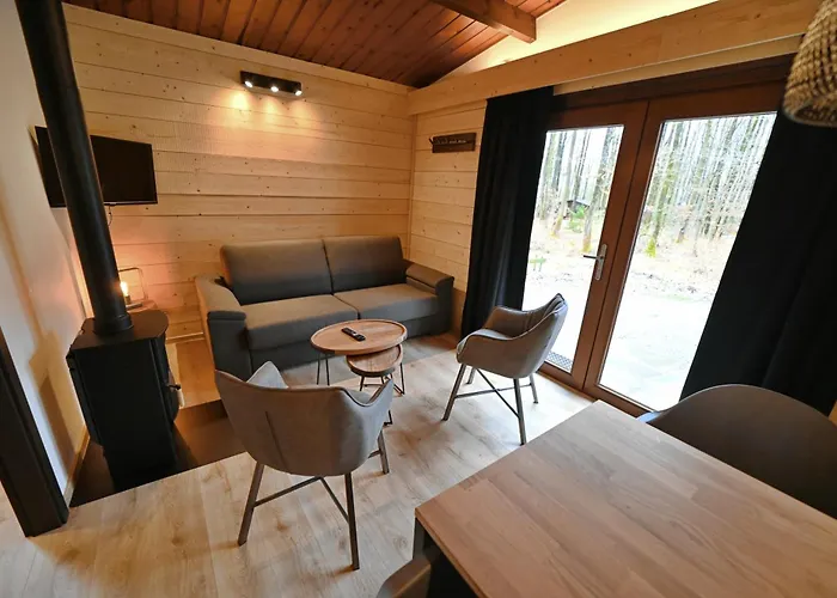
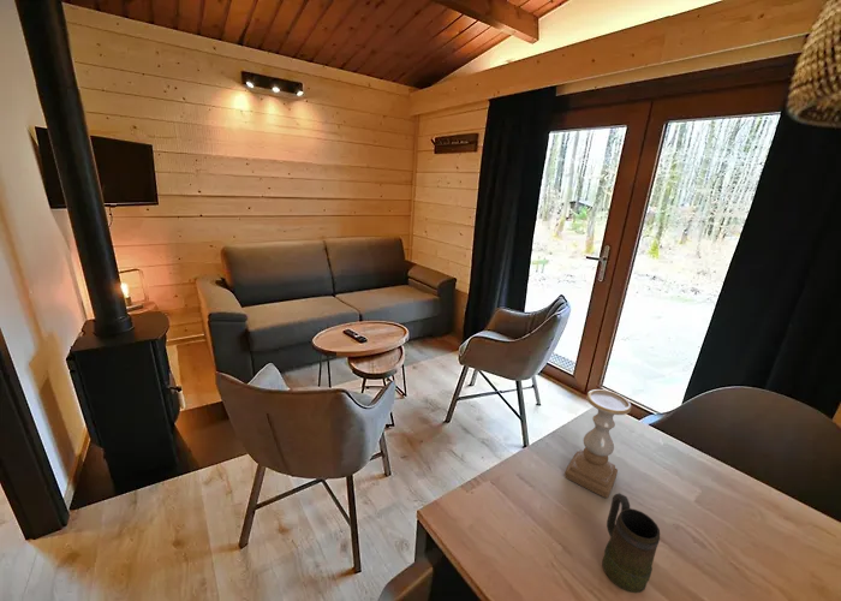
+ candle holder [563,388,632,499]
+ mug [602,492,661,594]
